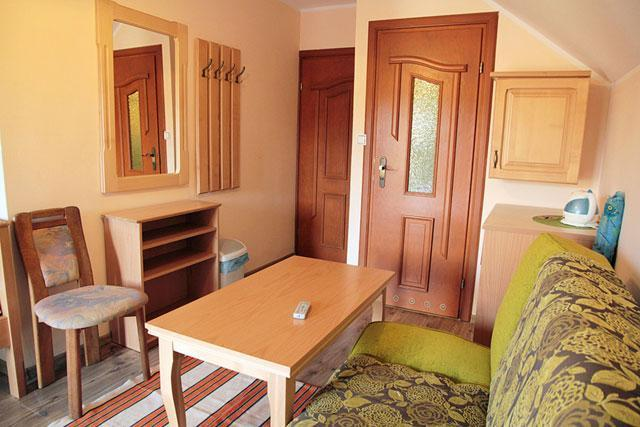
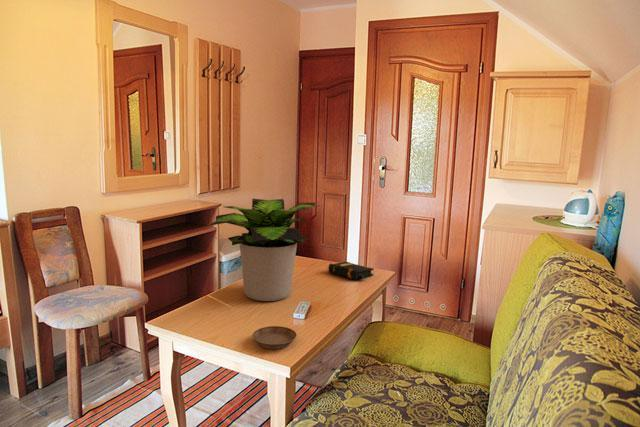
+ potted plant [206,198,319,302]
+ saucer [251,325,298,350]
+ book [327,261,375,281]
